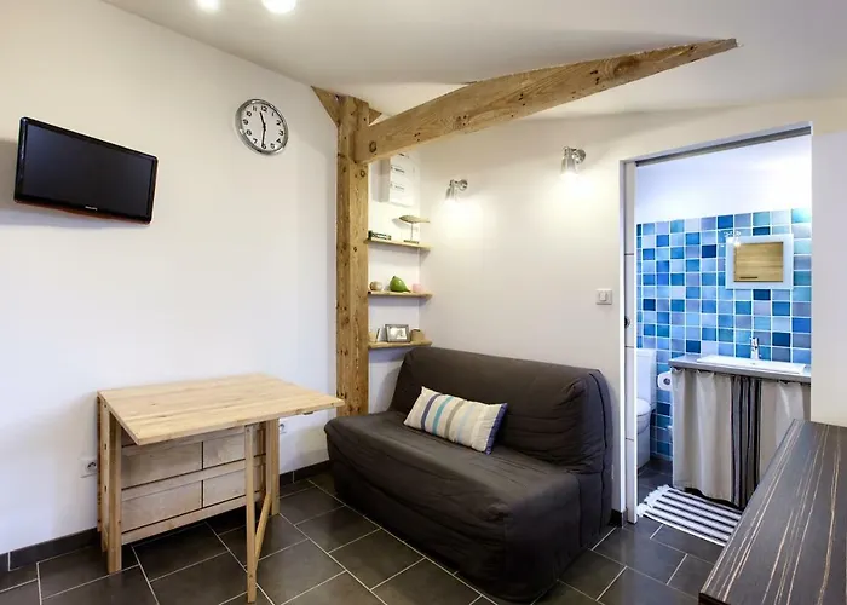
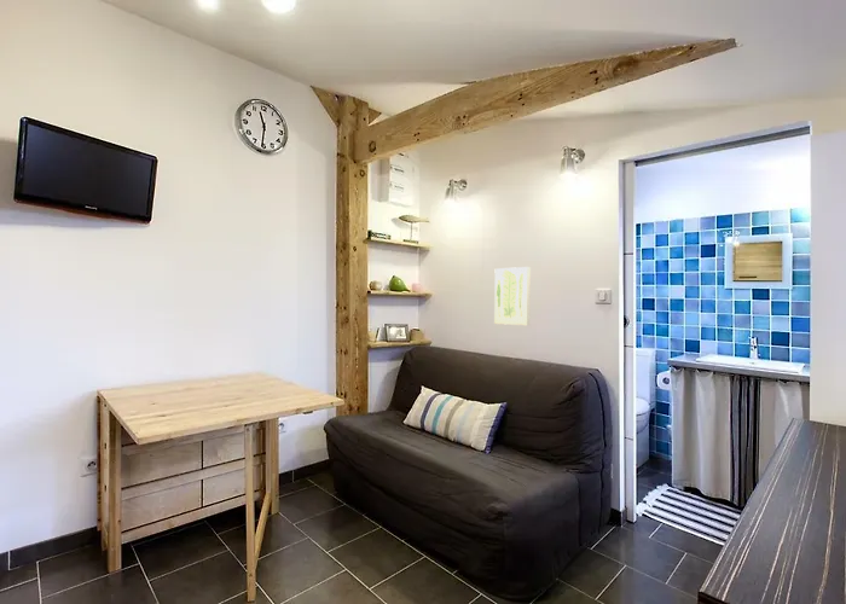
+ wall art [493,266,532,326]
